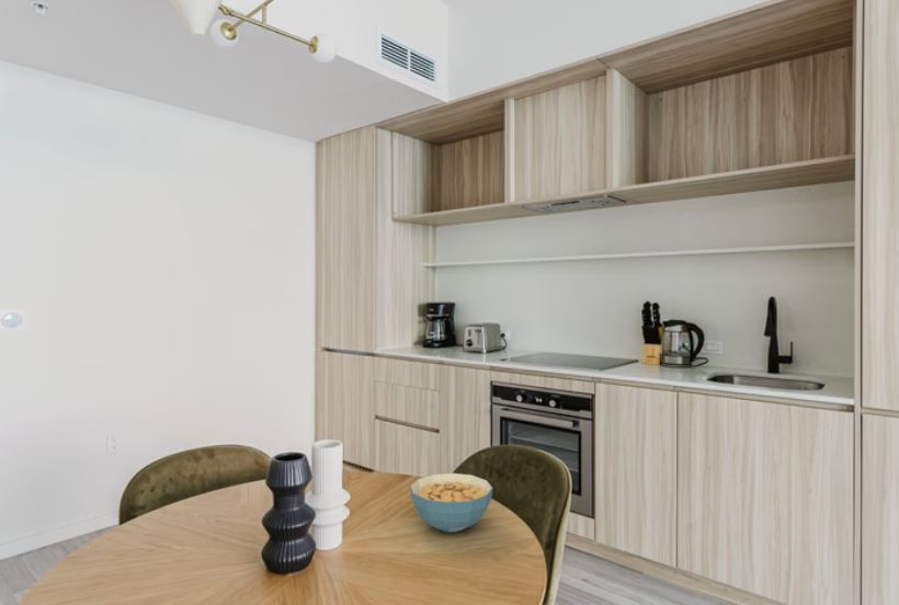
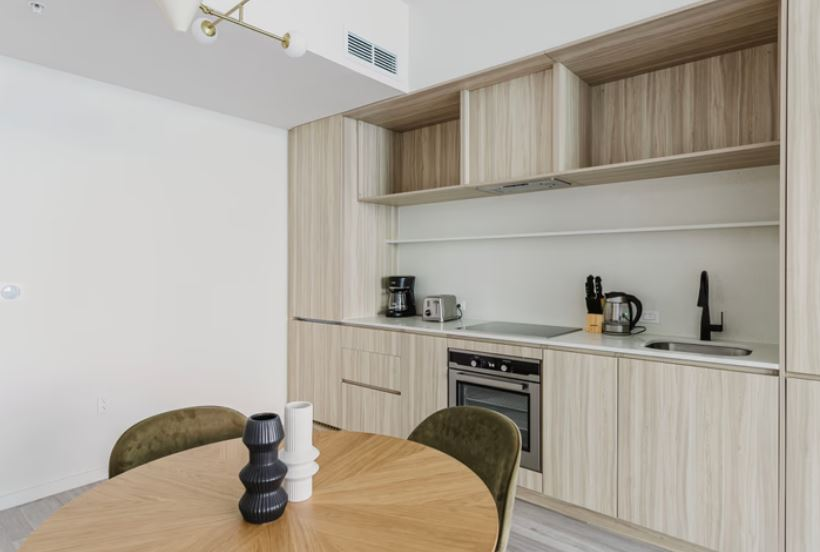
- cereal bowl [409,472,493,534]
